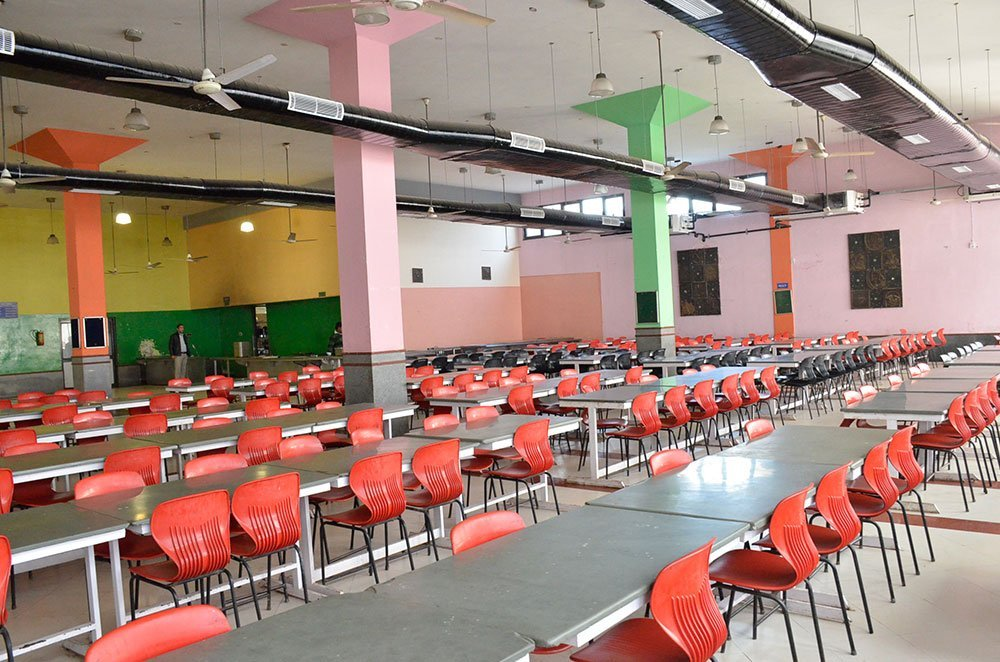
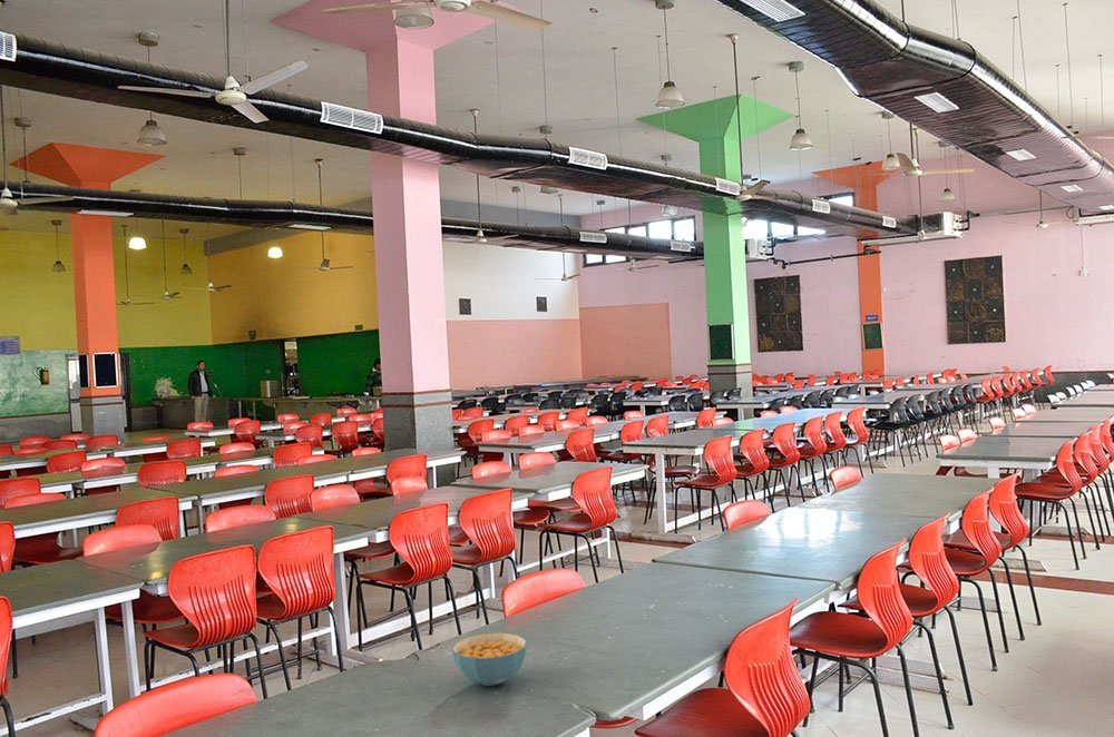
+ cereal bowl [451,632,528,687]
